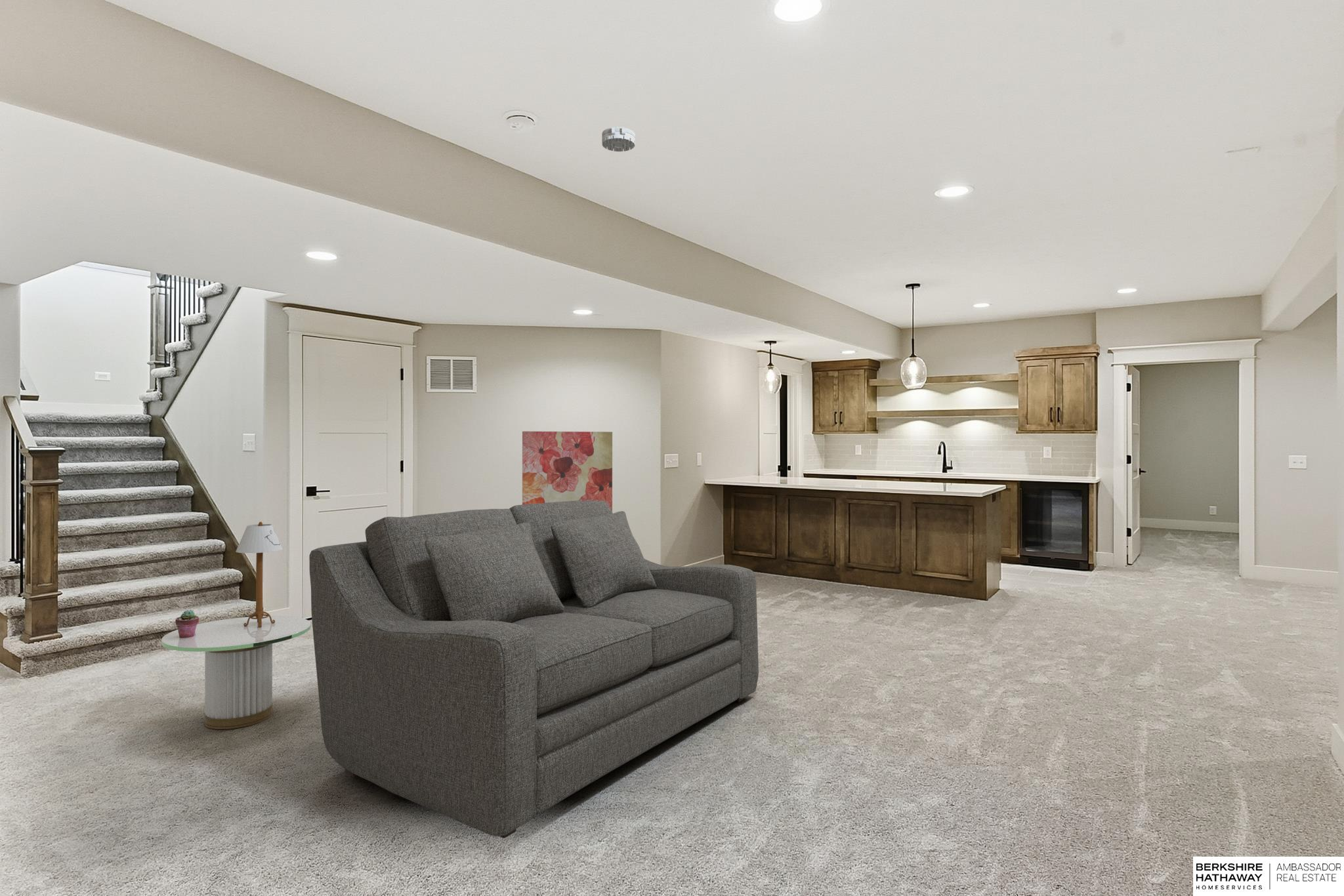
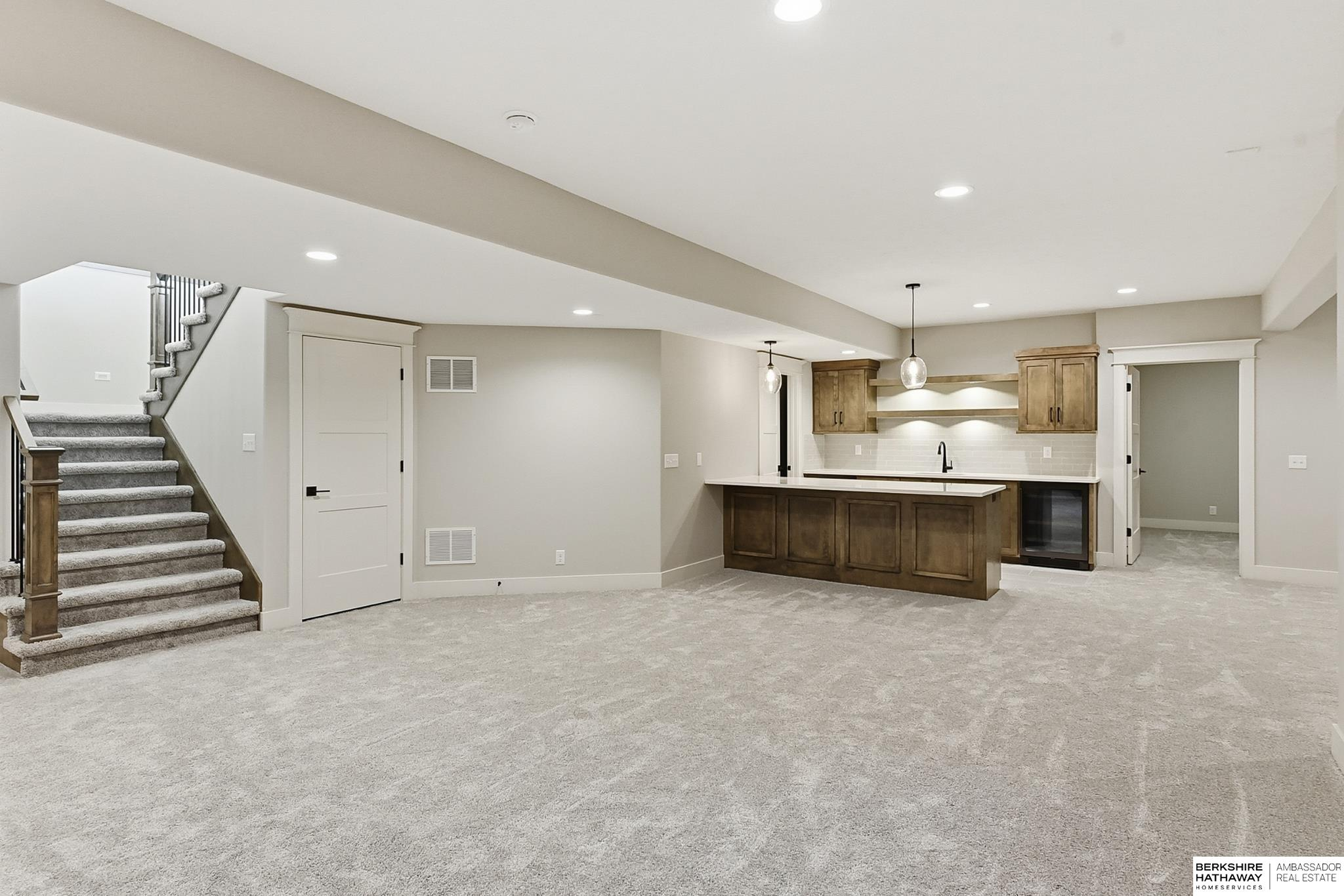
- side table [161,615,311,730]
- table lamp [235,521,284,628]
- sofa [308,500,759,839]
- smoke detector [601,126,636,152]
- potted succulent [175,609,200,638]
- wall art [522,431,613,512]
